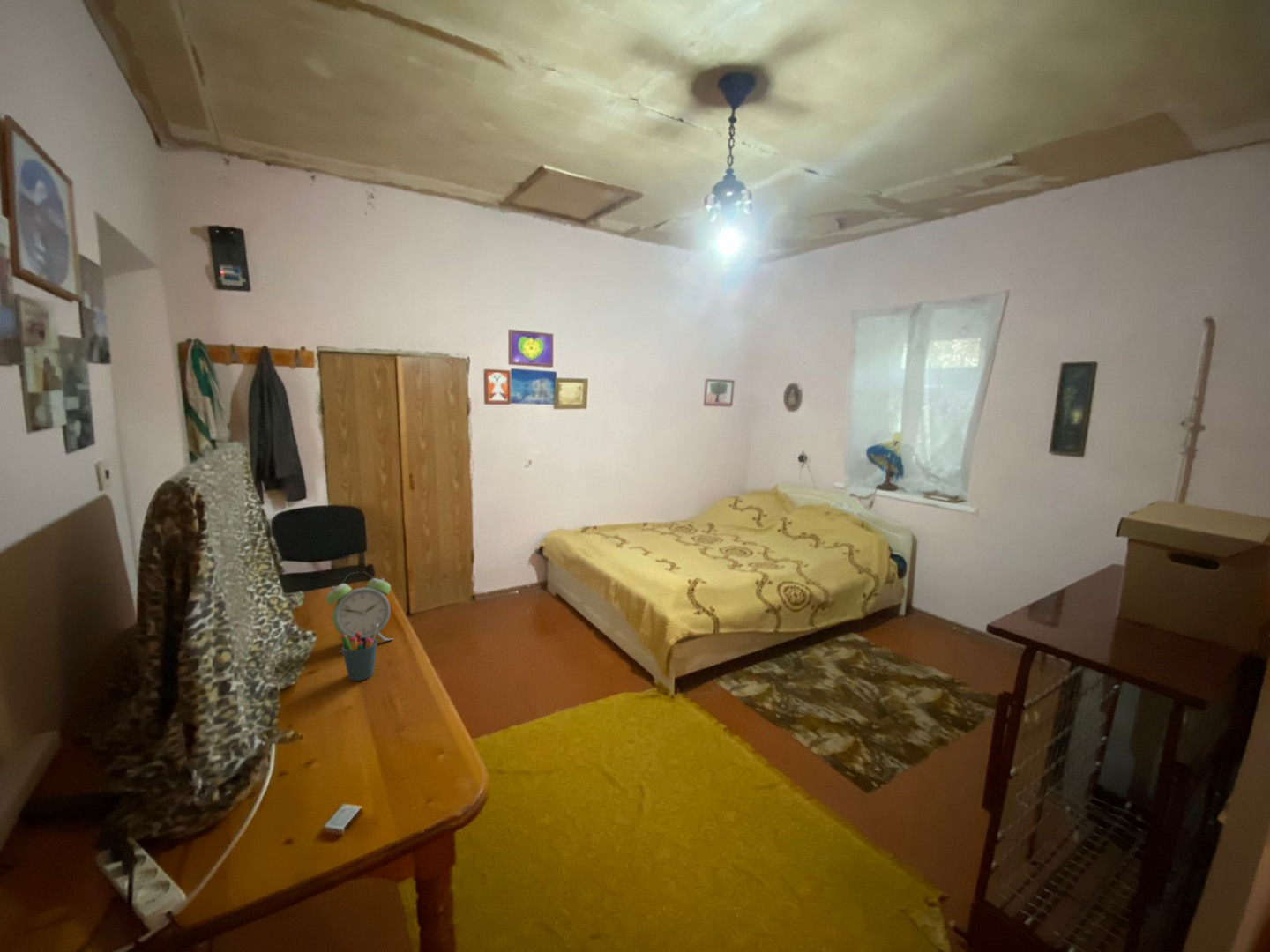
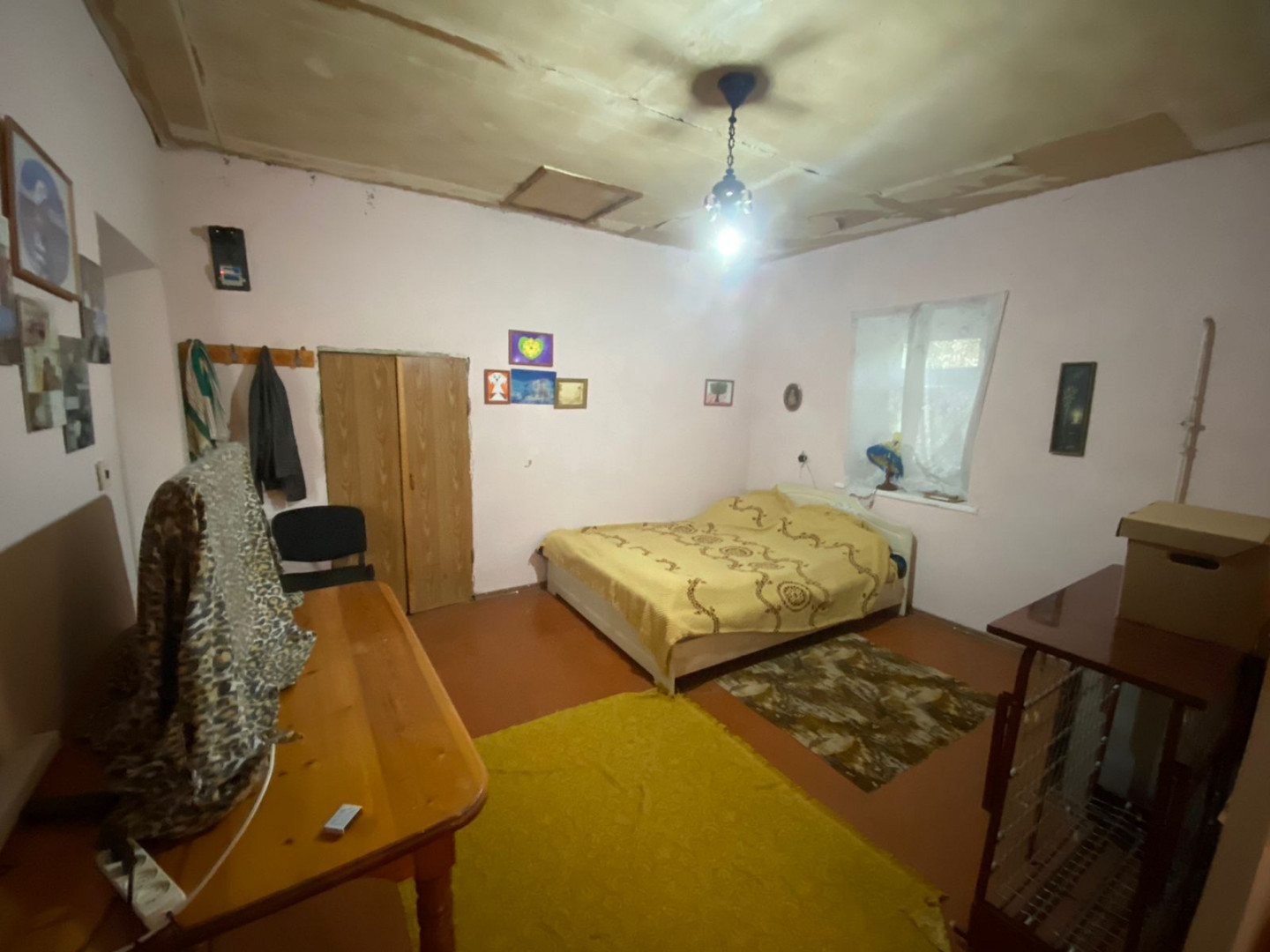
- alarm clock [325,571,393,653]
- pen holder [340,624,378,681]
